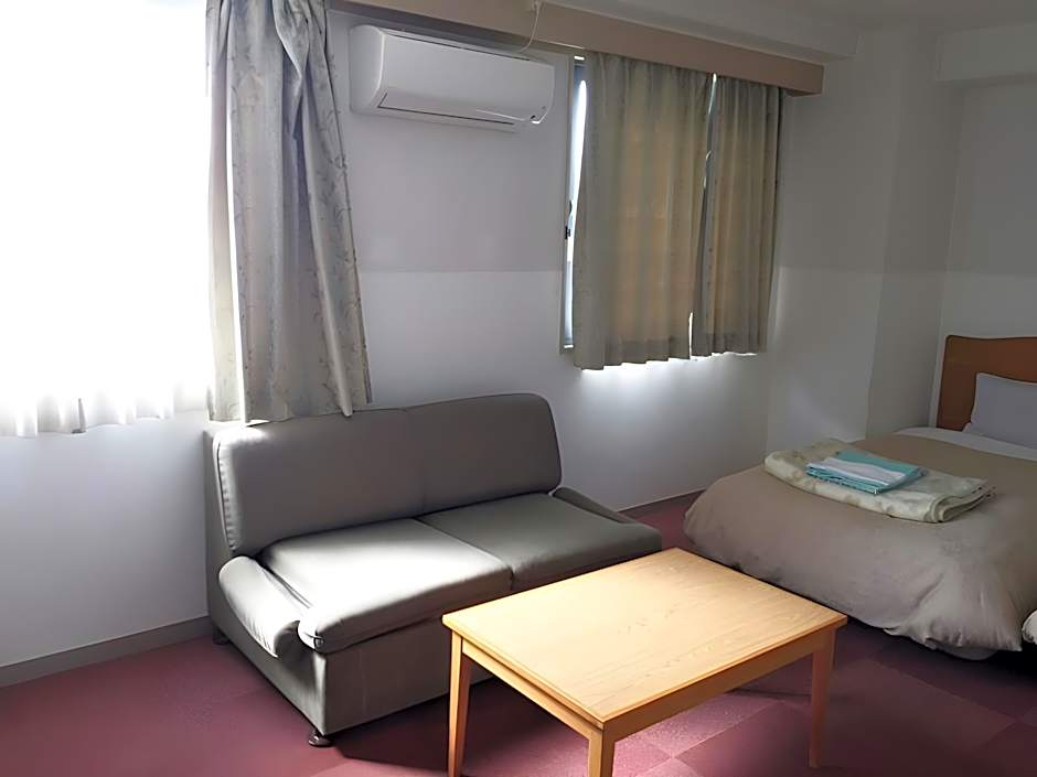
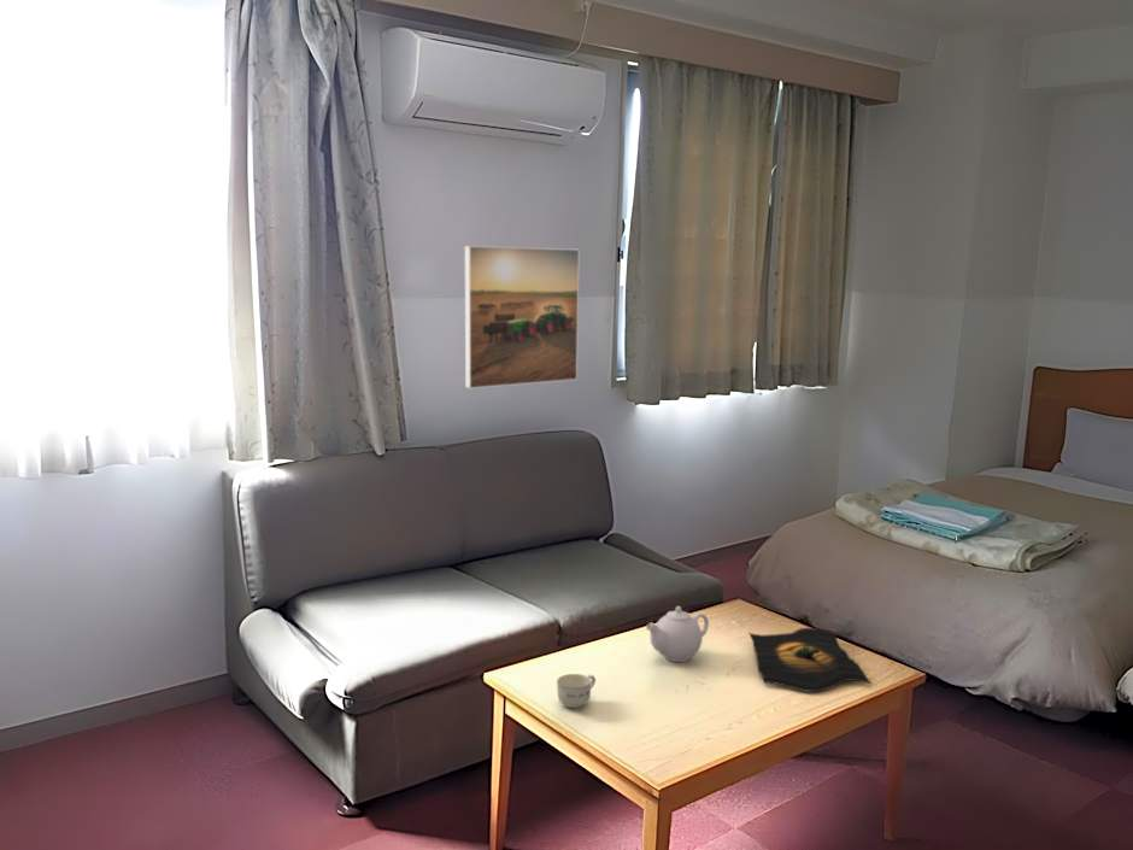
+ cup [556,673,597,709]
+ teapot [645,605,710,663]
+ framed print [463,245,581,389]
+ tequila [749,627,874,693]
